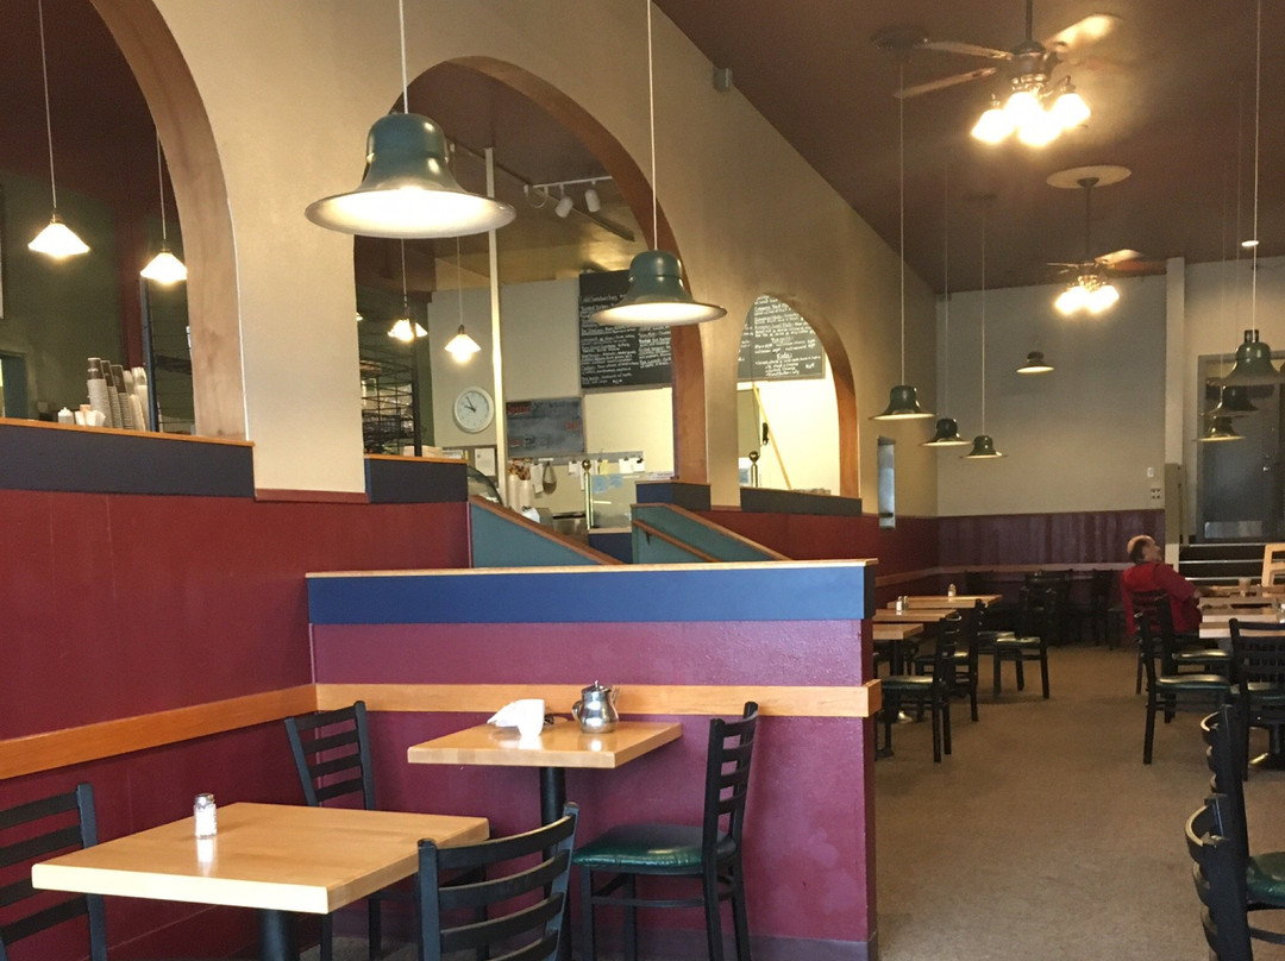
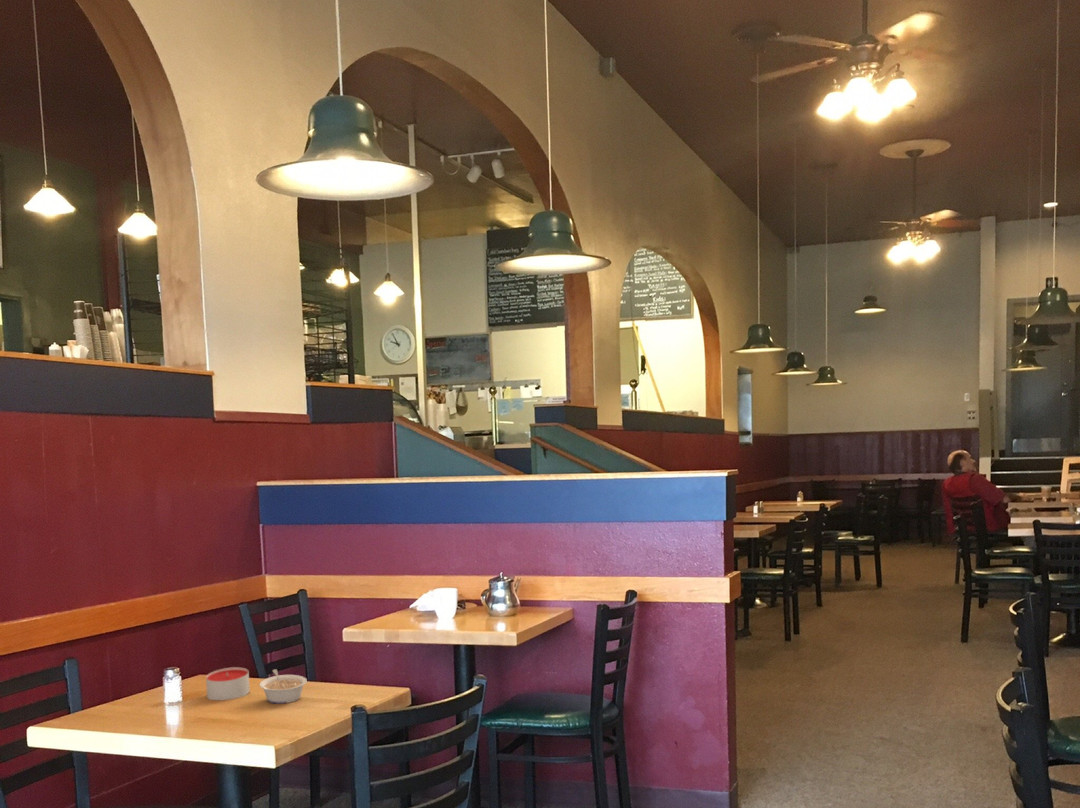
+ candle [205,666,251,701]
+ legume [258,668,308,705]
